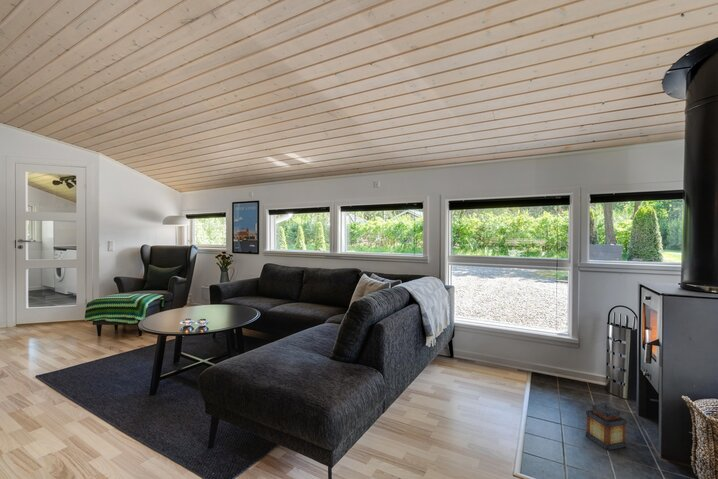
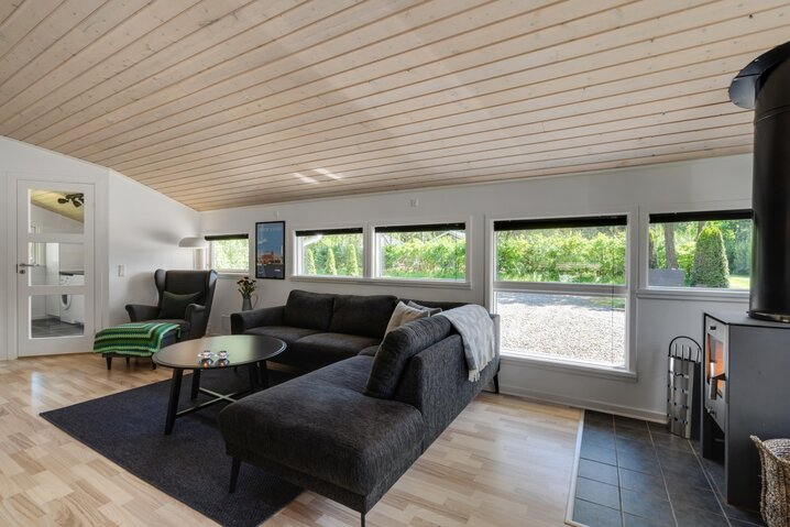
- lantern [585,398,628,451]
